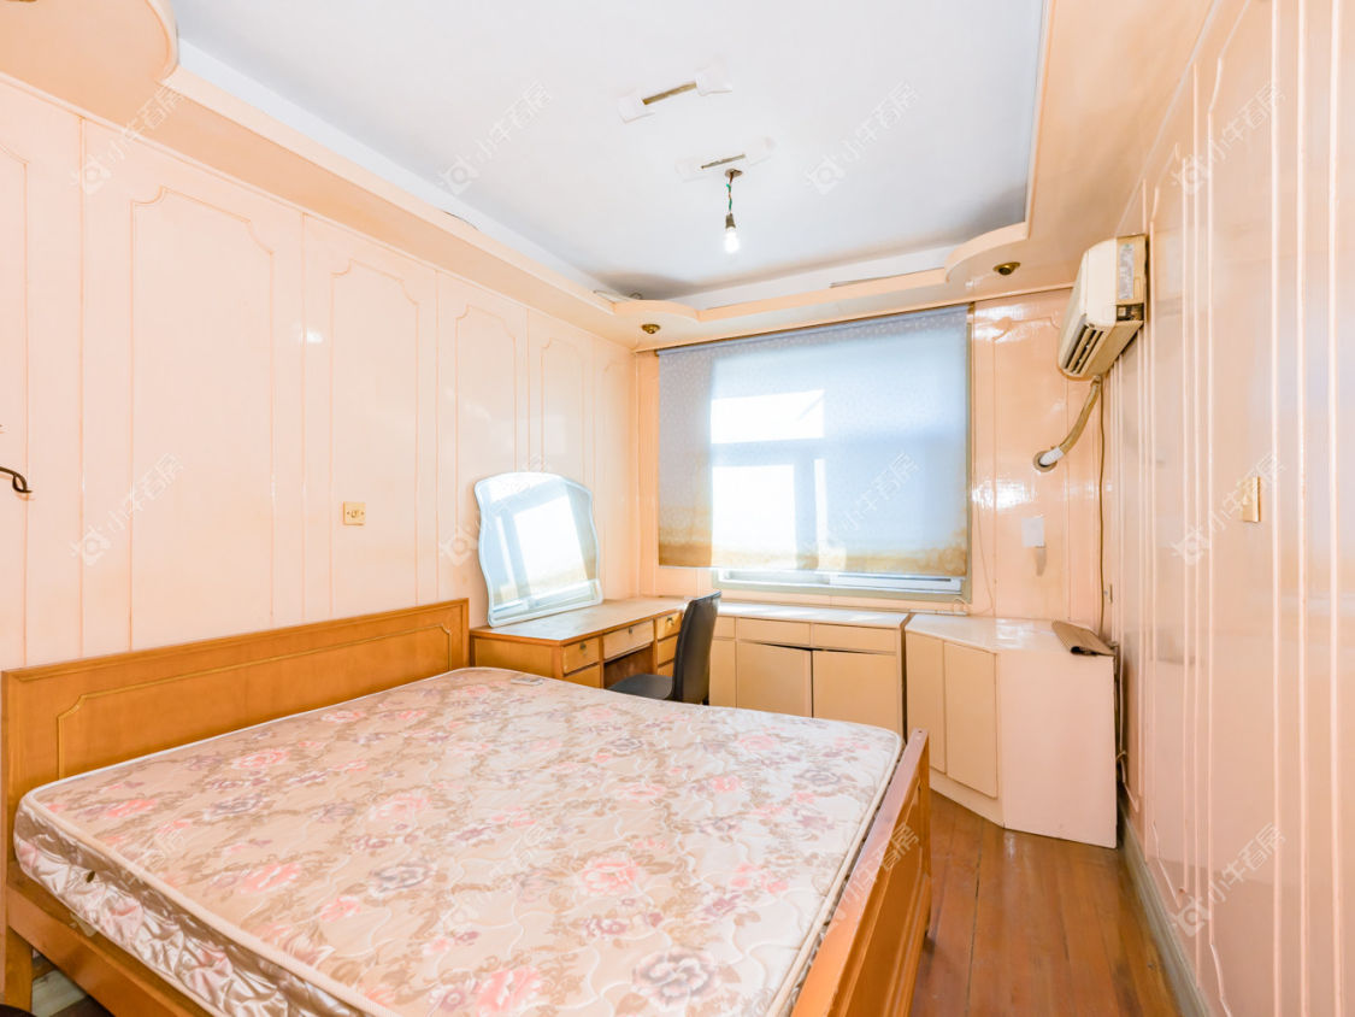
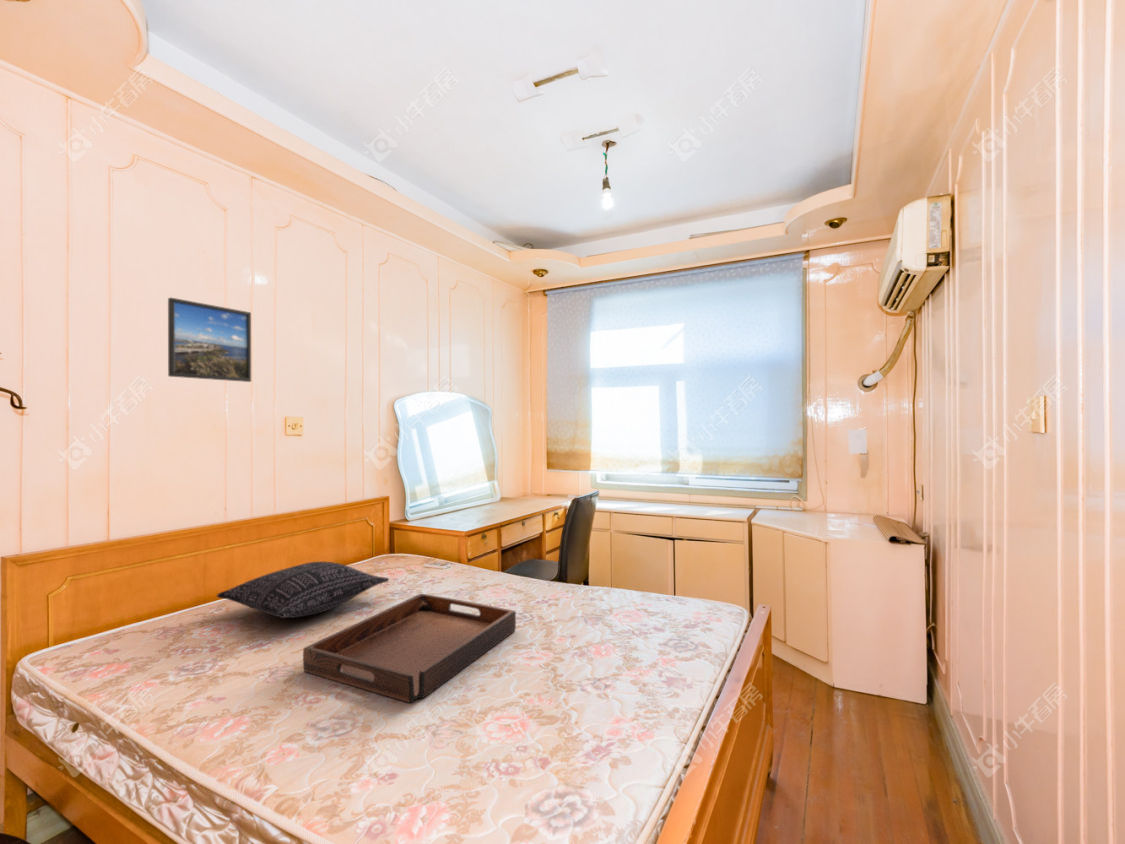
+ serving tray [302,593,517,704]
+ pillow [216,561,390,619]
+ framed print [167,297,252,383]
